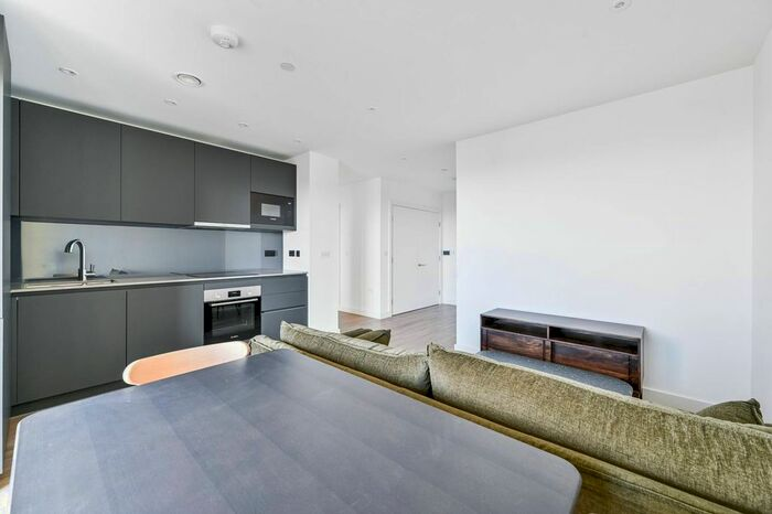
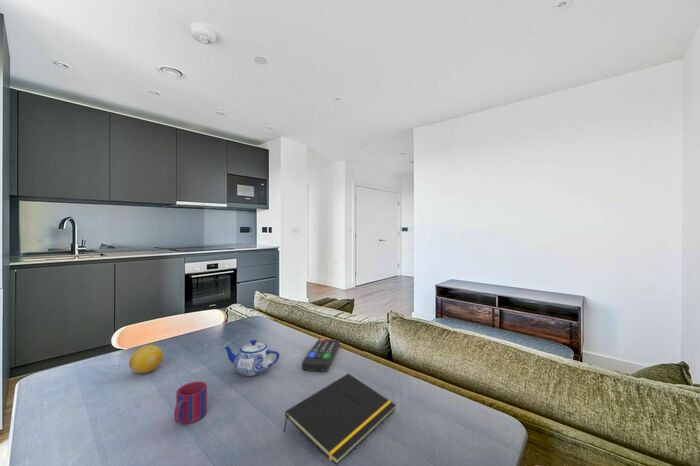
+ mug [173,380,208,425]
+ notepad [282,372,397,466]
+ teapot [222,339,280,377]
+ fruit [128,344,164,374]
+ remote control [301,338,341,372]
